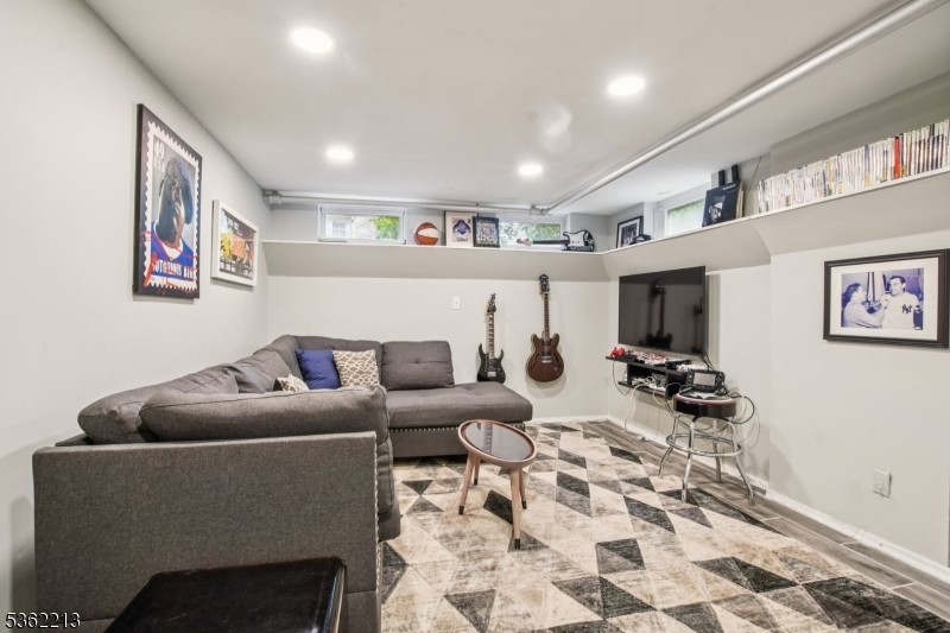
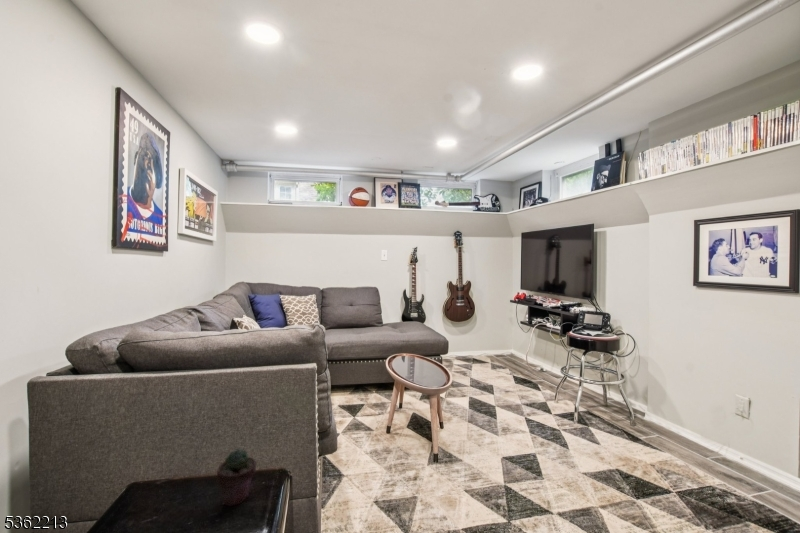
+ potted succulent [216,448,257,507]
